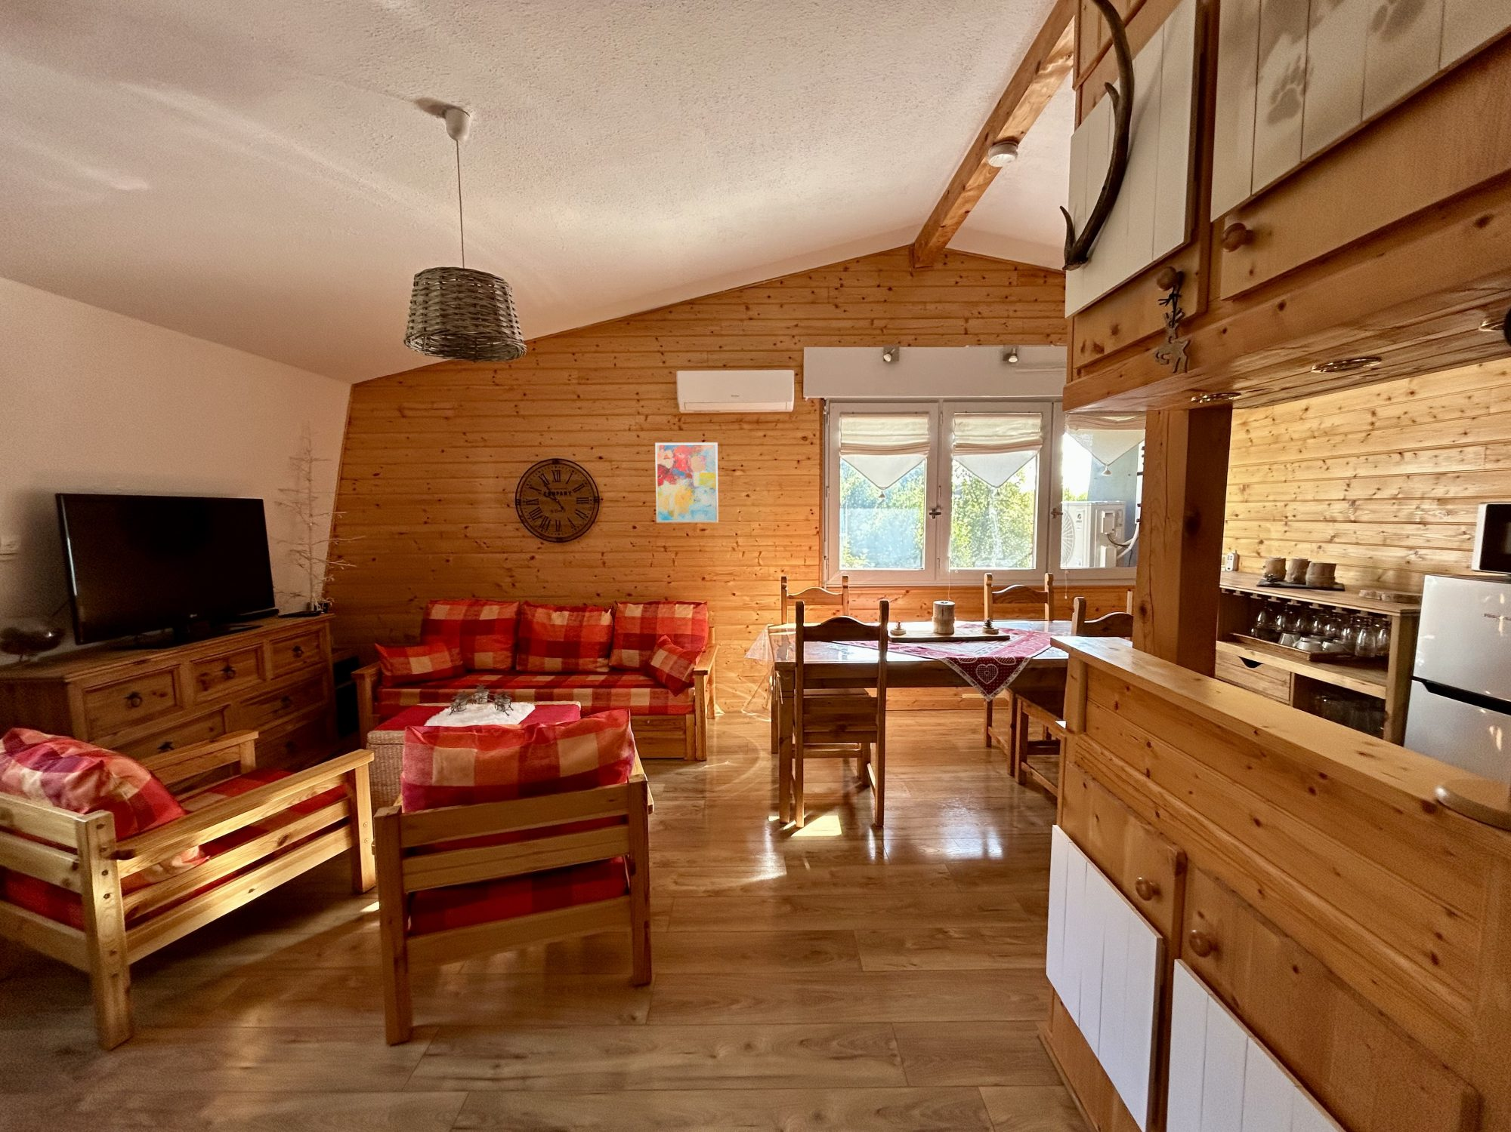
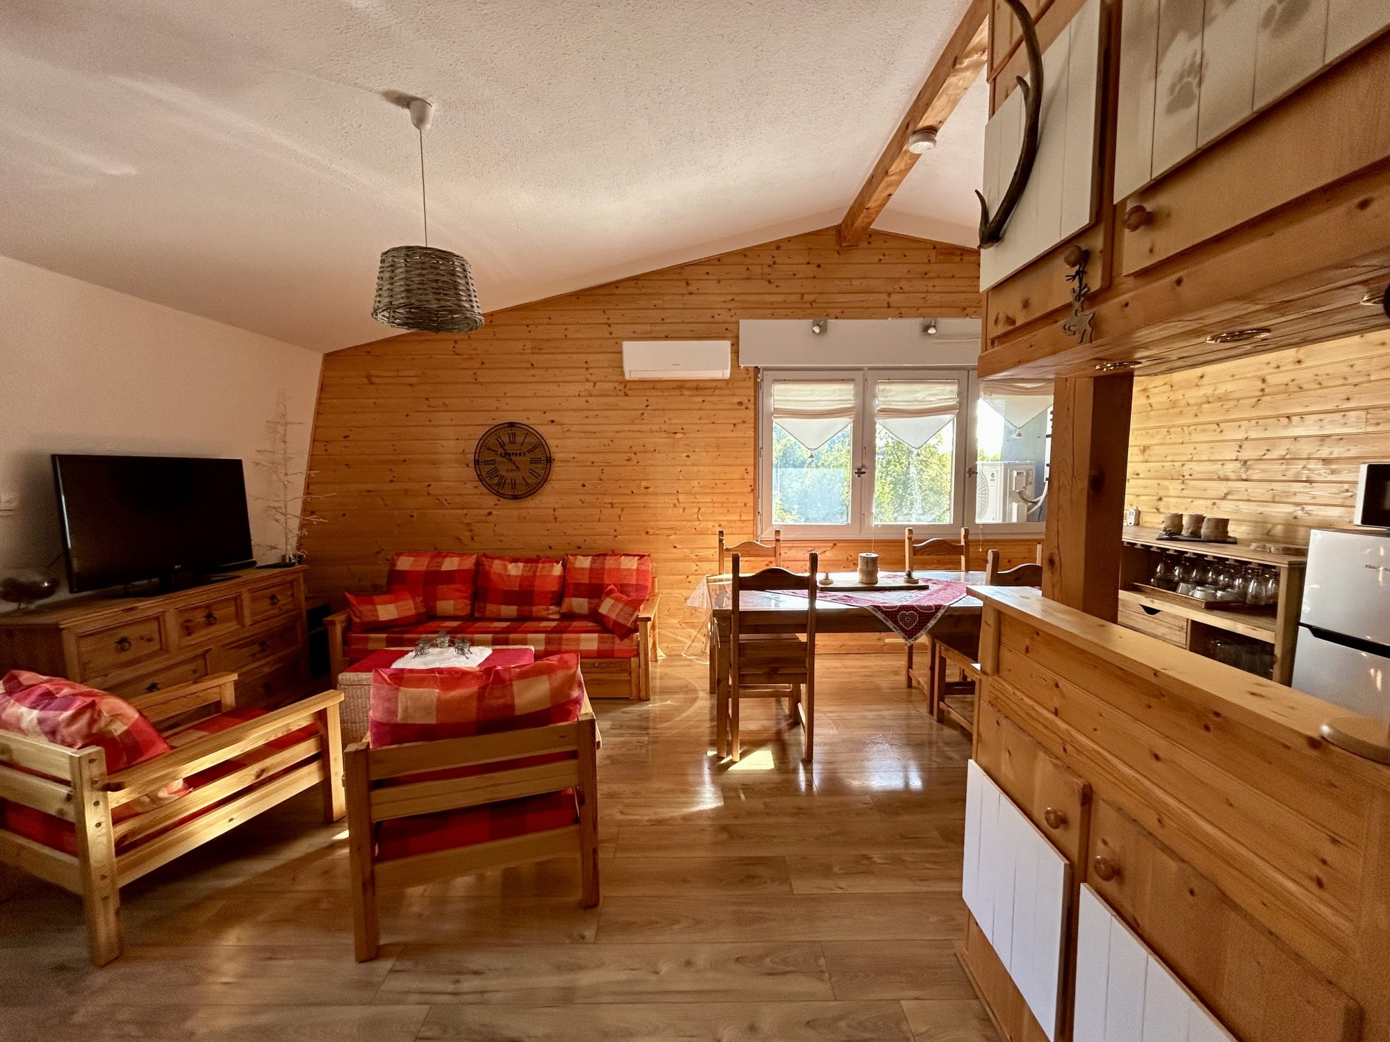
- wall art [654,442,719,523]
